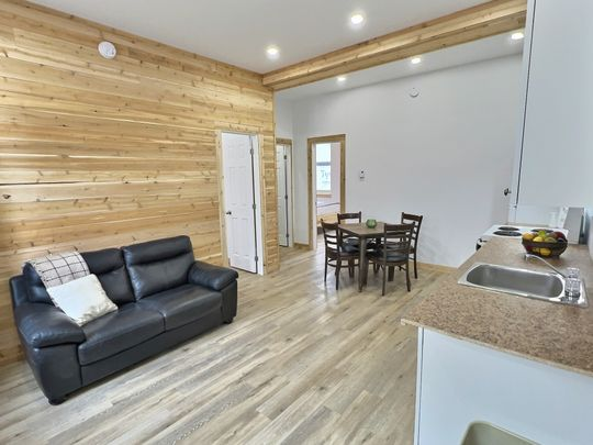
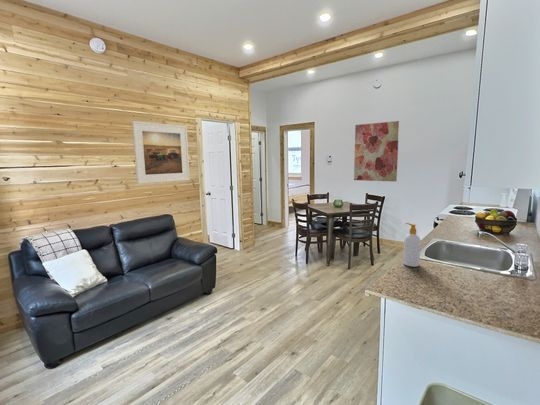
+ wall art [353,120,400,183]
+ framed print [131,120,191,185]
+ soap bottle [402,222,422,268]
